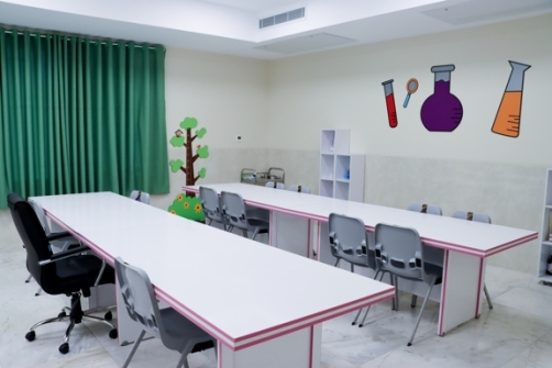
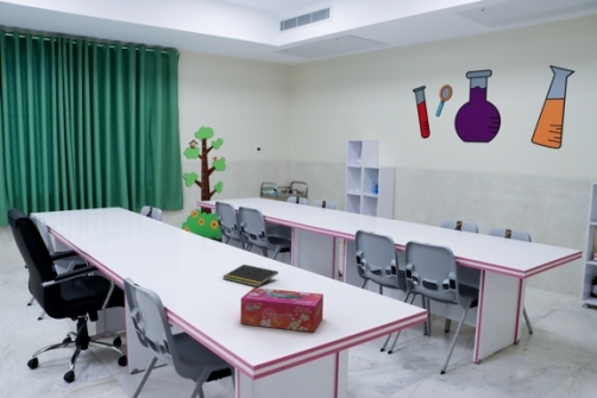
+ notepad [221,264,279,288]
+ tissue box [239,286,325,333]
